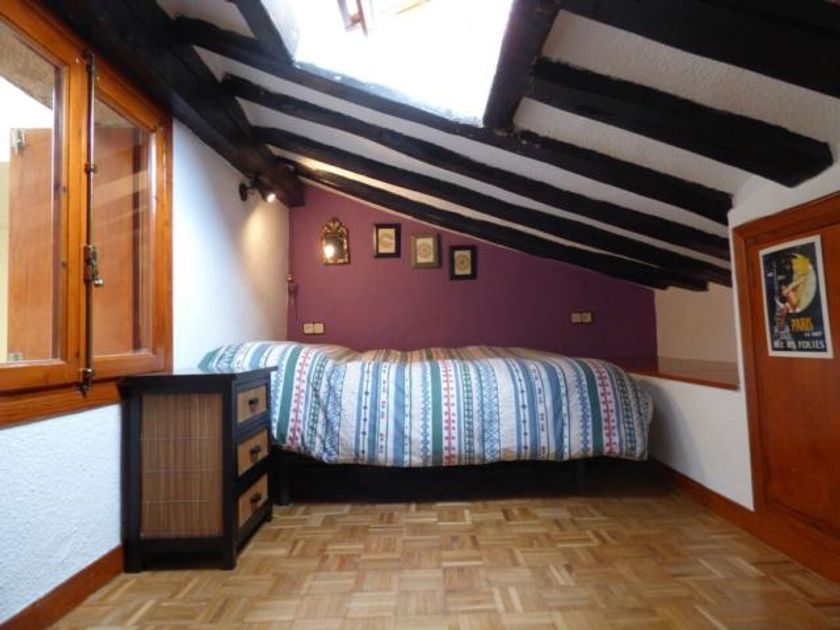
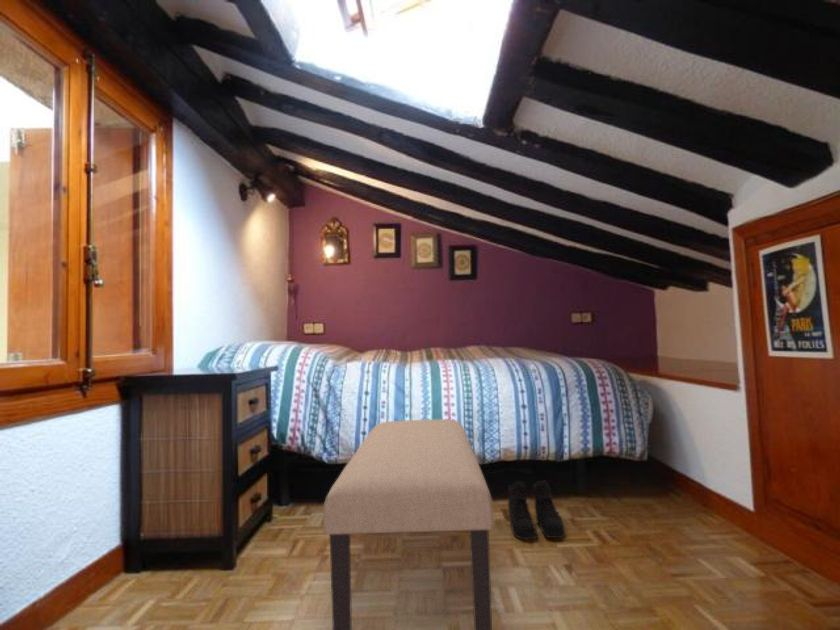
+ bench [322,418,494,630]
+ boots [507,480,566,540]
